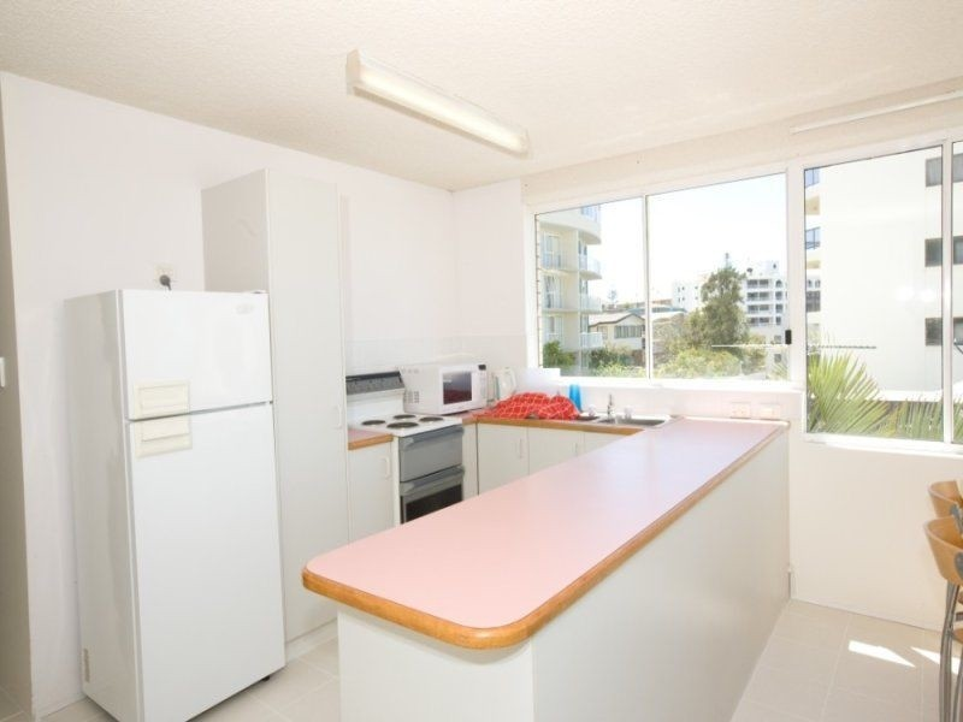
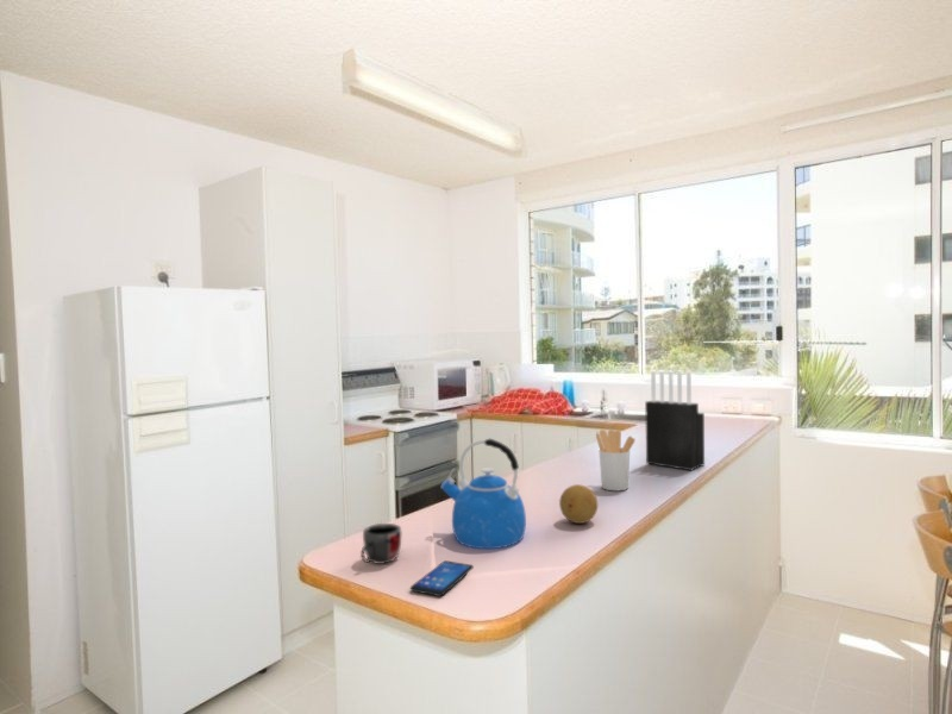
+ utensil holder [595,428,637,491]
+ smartphone [409,559,475,597]
+ knife block [644,369,706,471]
+ mug [359,522,402,565]
+ kettle [439,438,527,550]
+ fruit [558,483,599,525]
